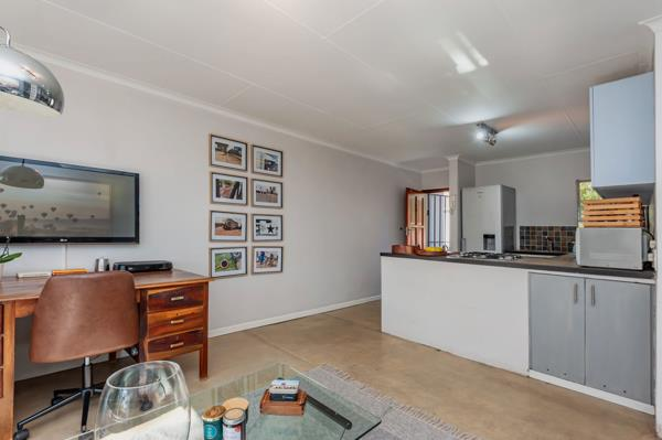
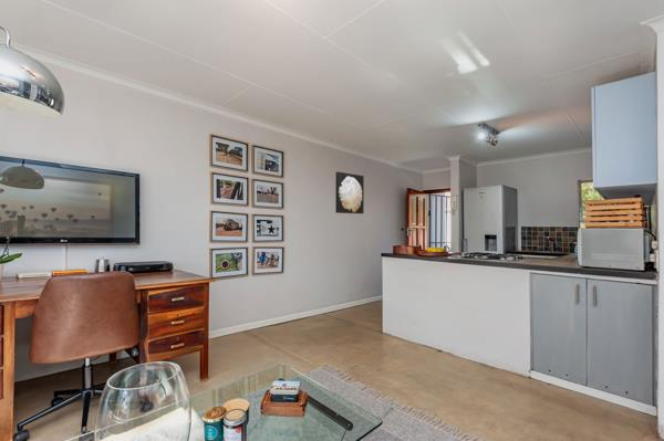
+ wall art [334,170,365,214]
